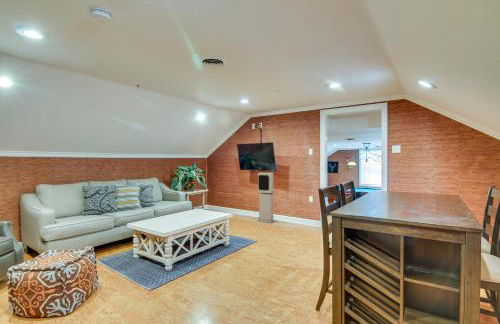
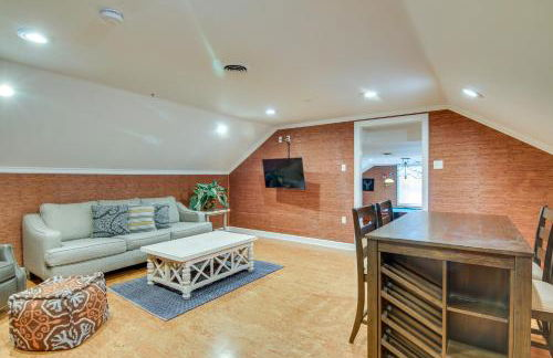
- air purifier [257,172,275,224]
